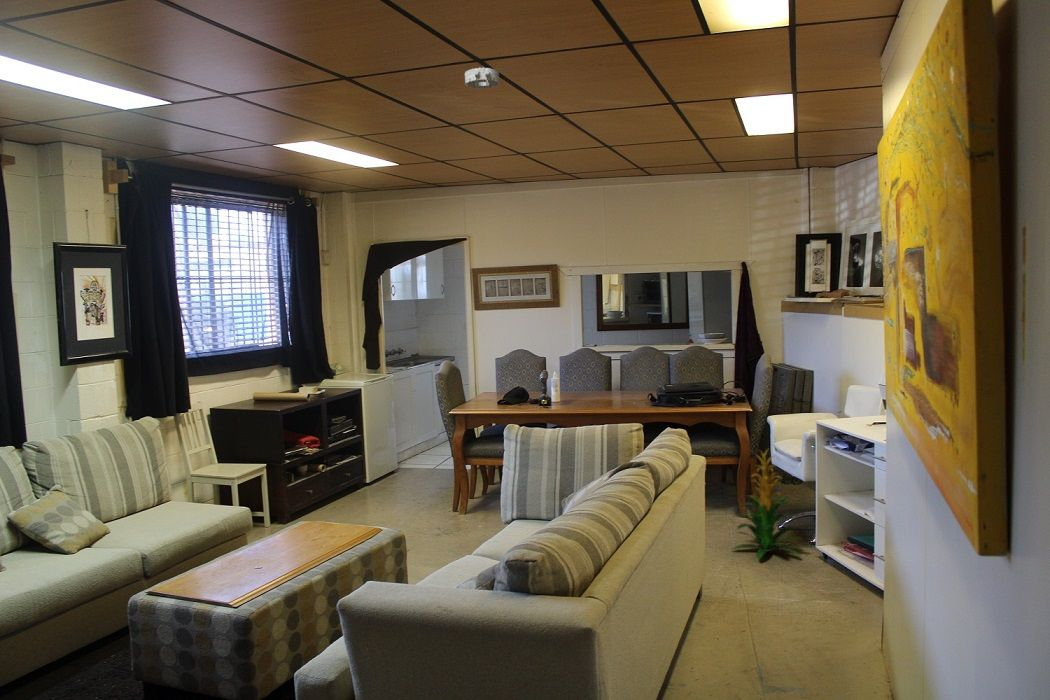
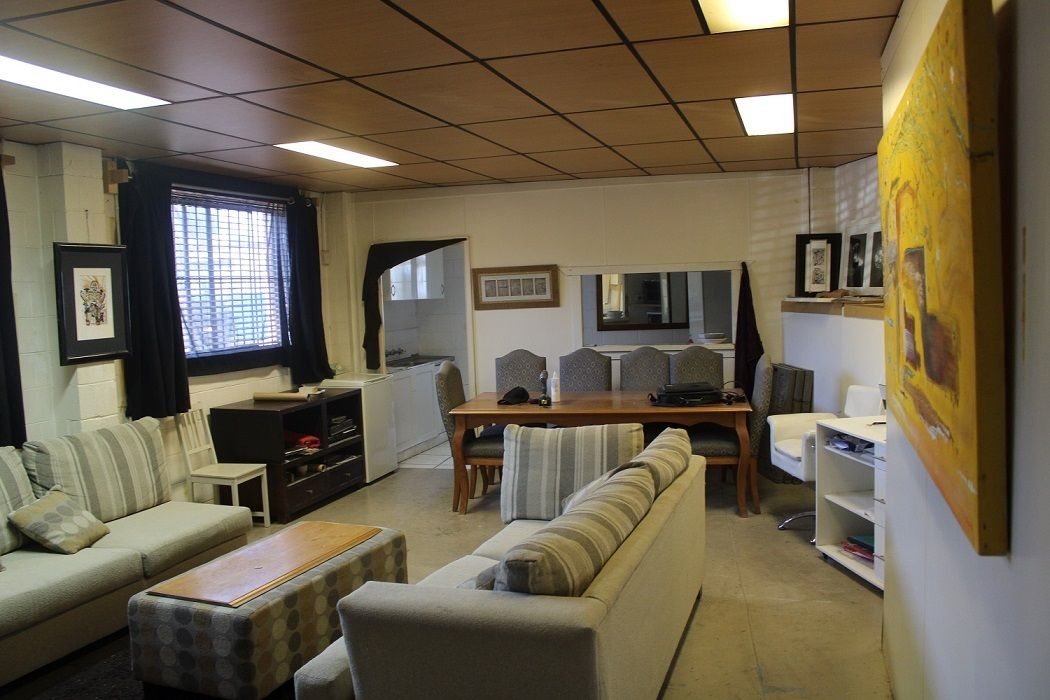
- smoke detector [464,67,500,90]
- indoor plant [730,448,804,560]
